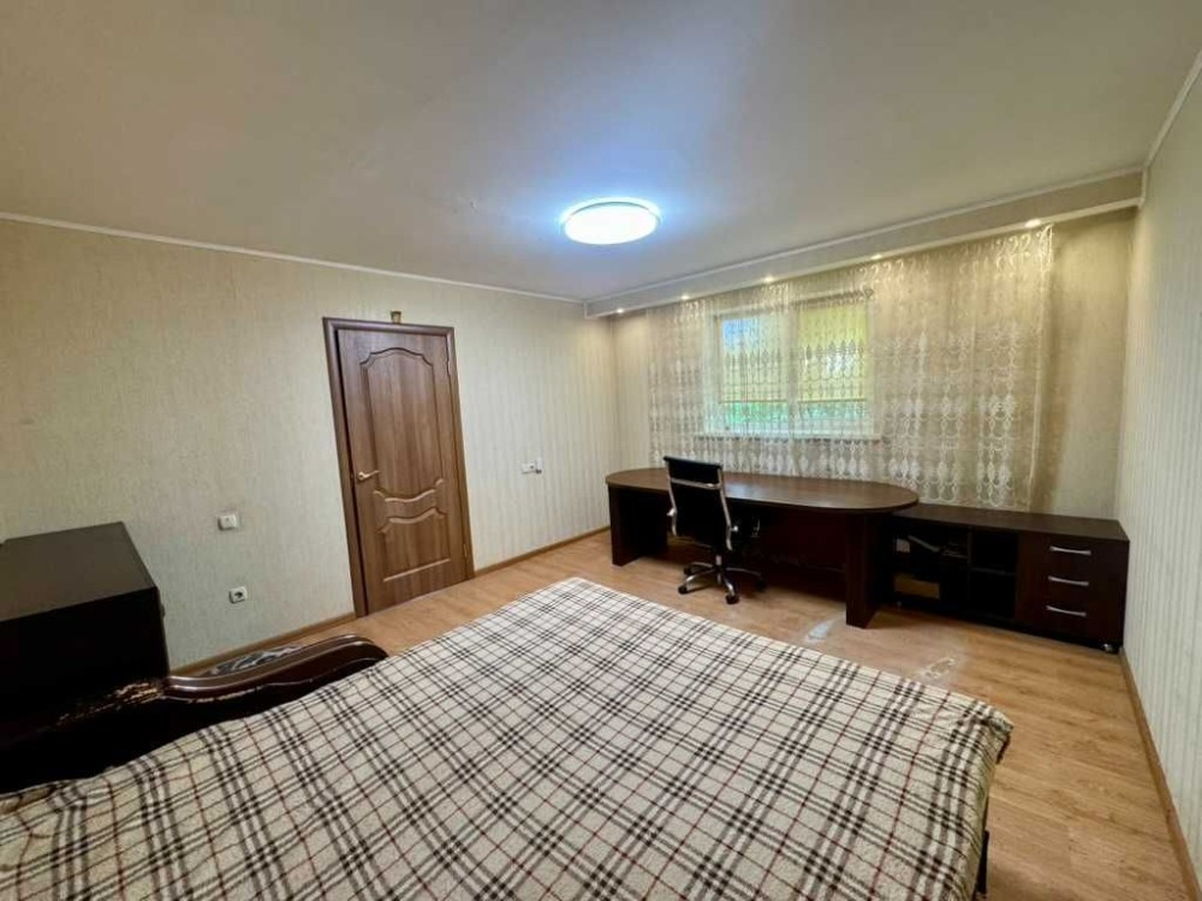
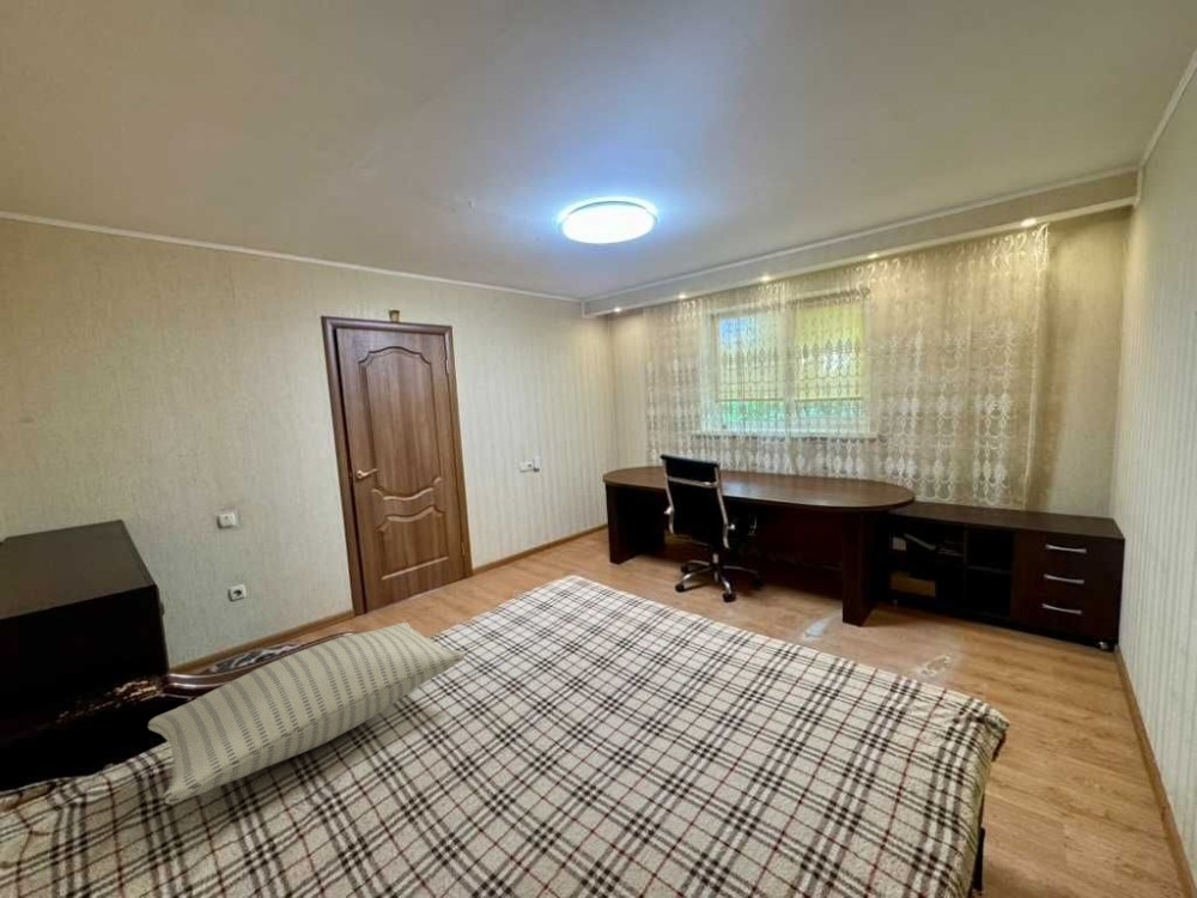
+ pillow [147,621,466,806]
